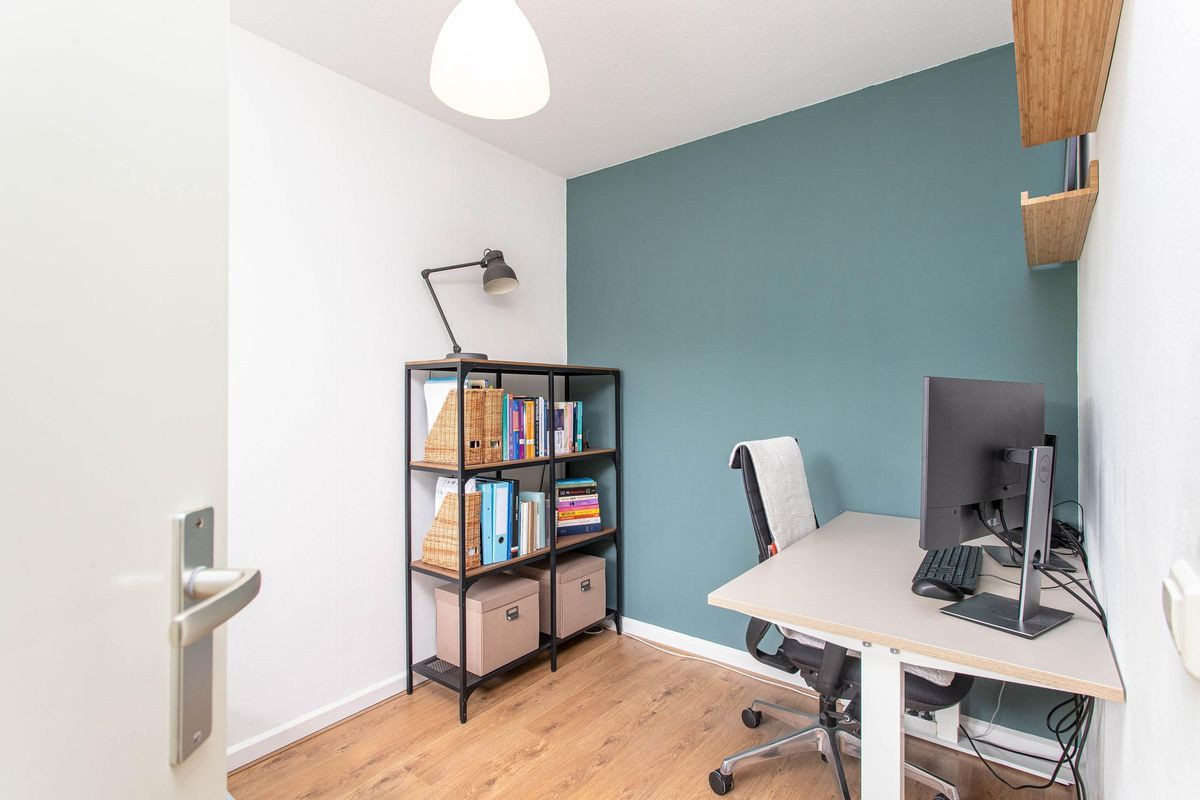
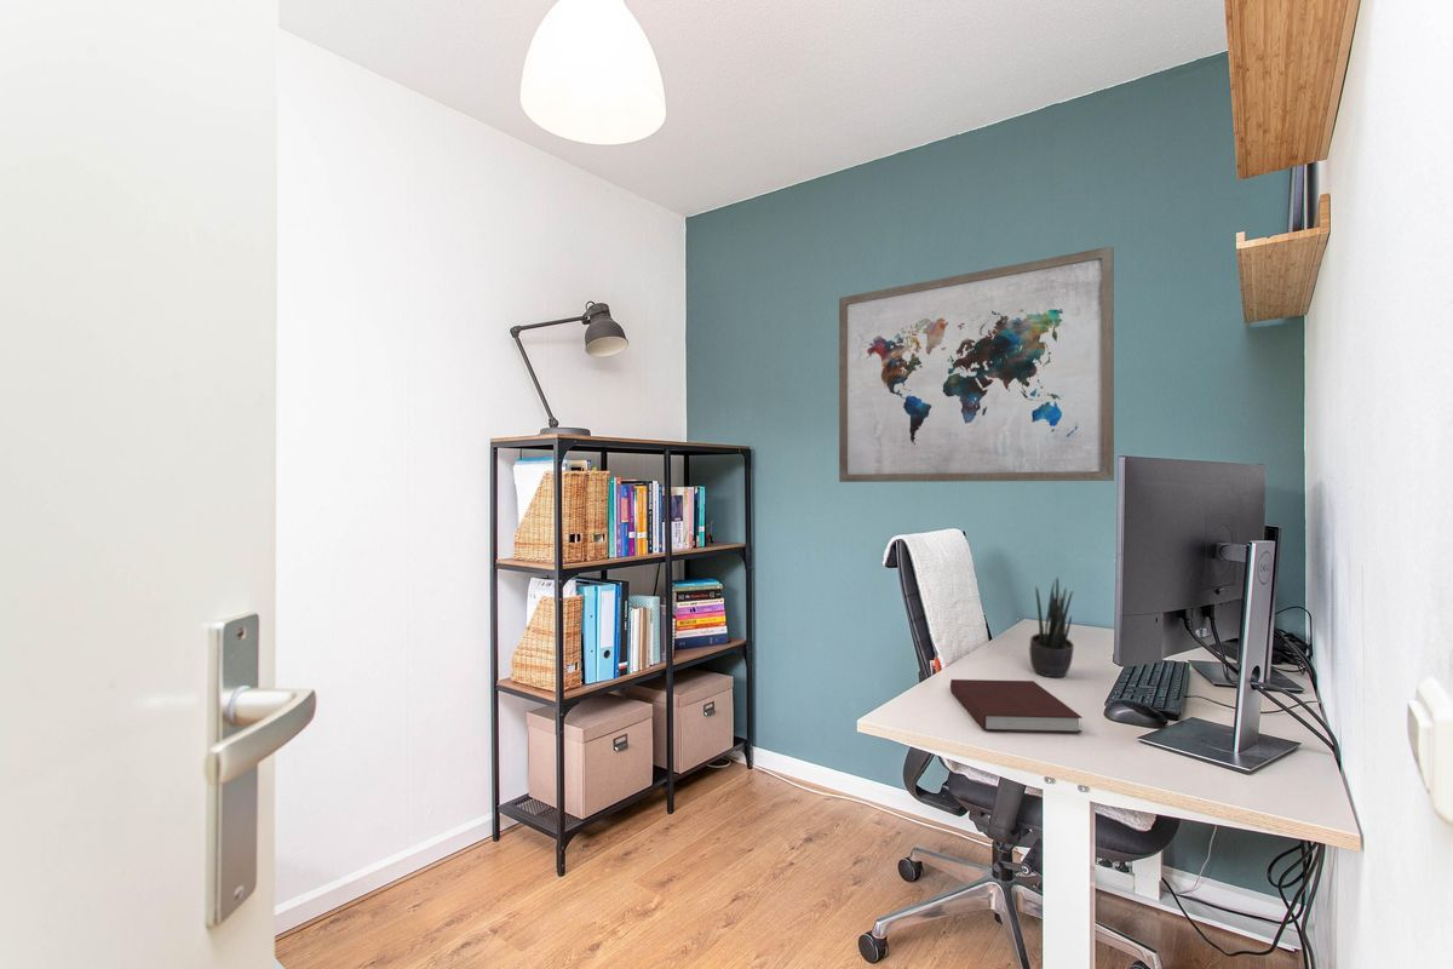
+ potted plant [1028,577,1075,678]
+ wall art [838,245,1115,483]
+ notebook [949,678,1084,734]
